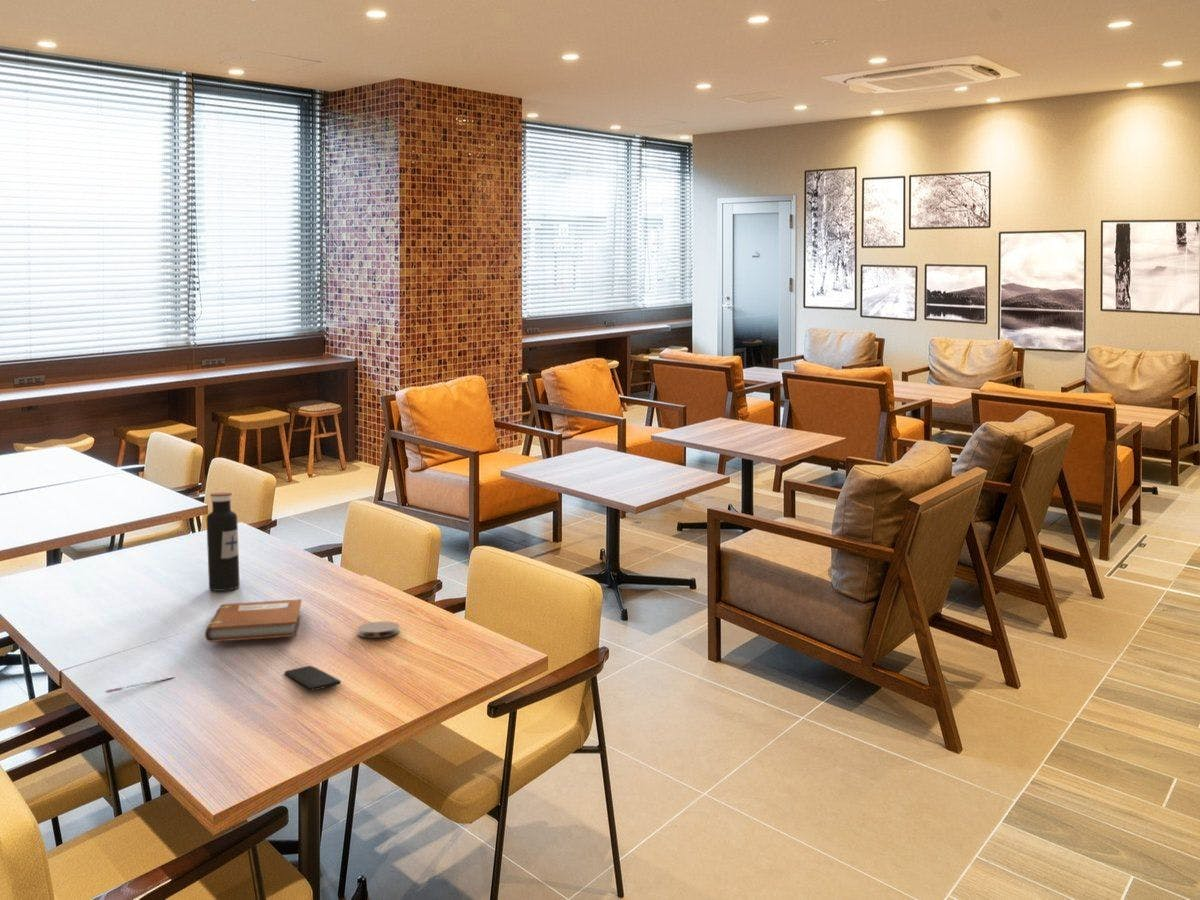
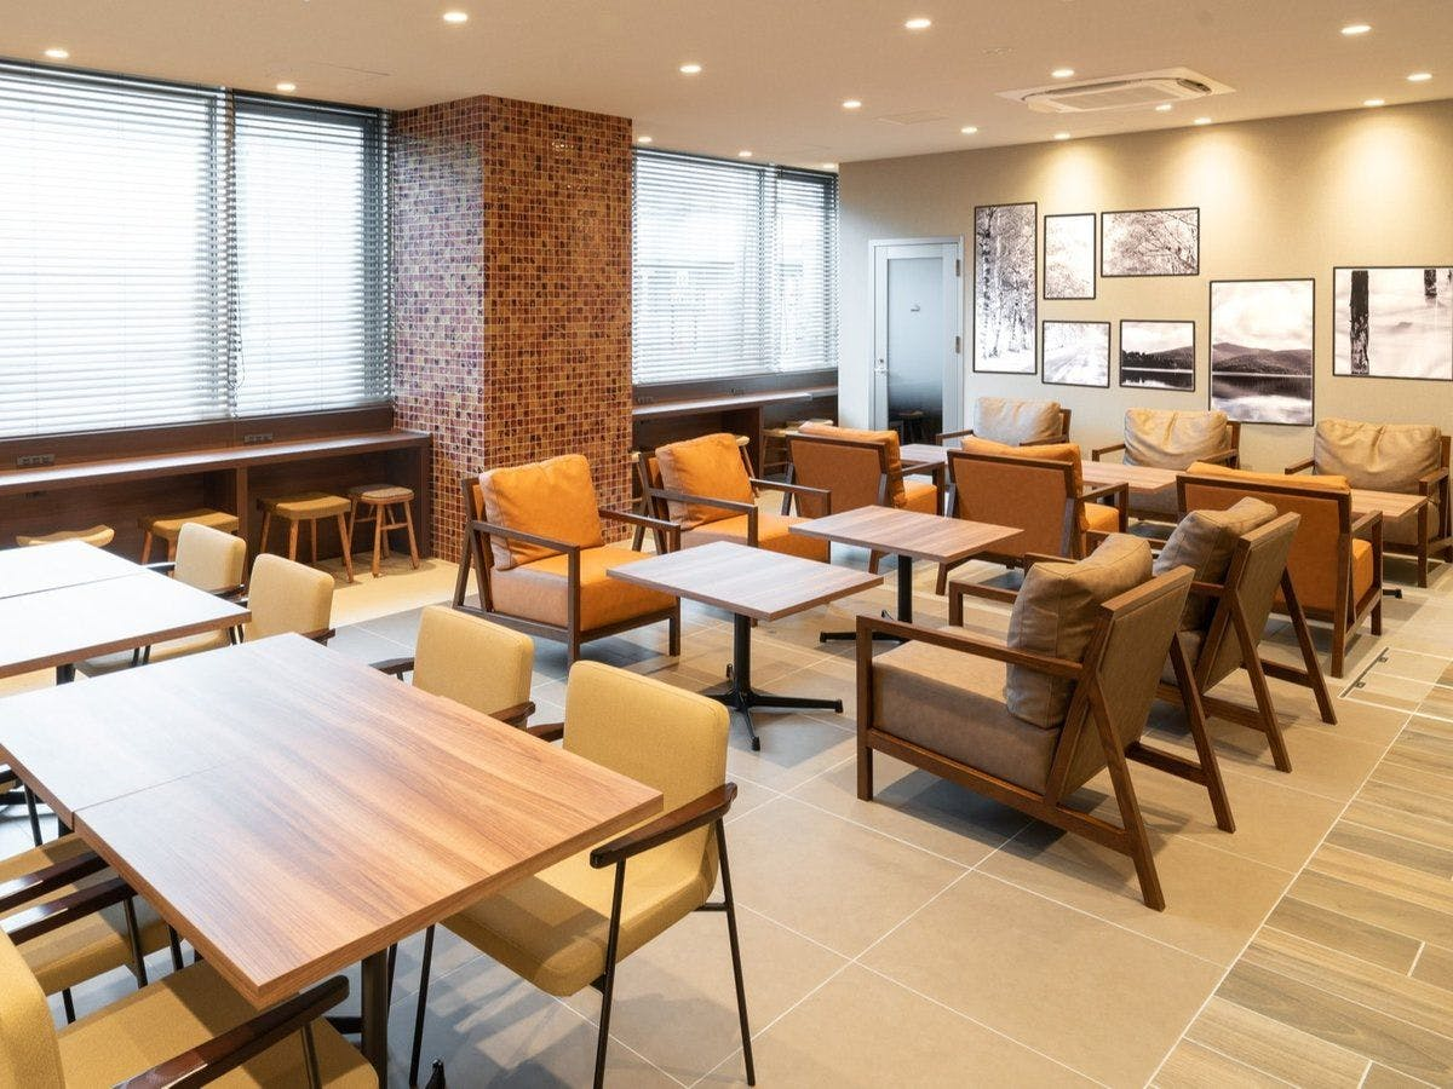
- coaster [356,620,400,639]
- notebook [204,598,303,643]
- pen [105,676,176,694]
- smartphone [284,665,342,691]
- water bottle [205,492,241,592]
